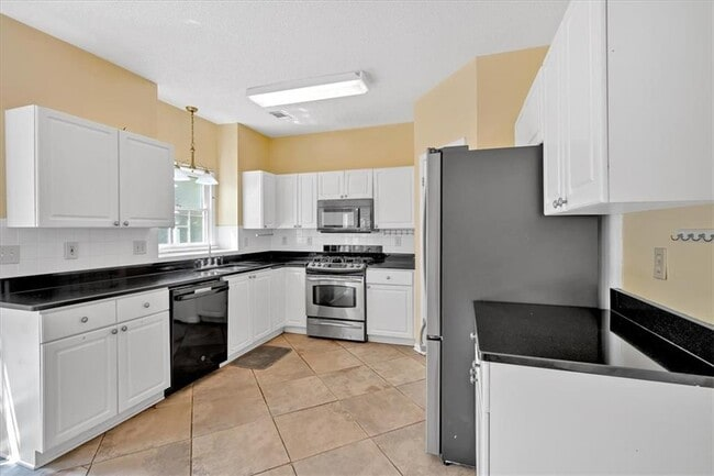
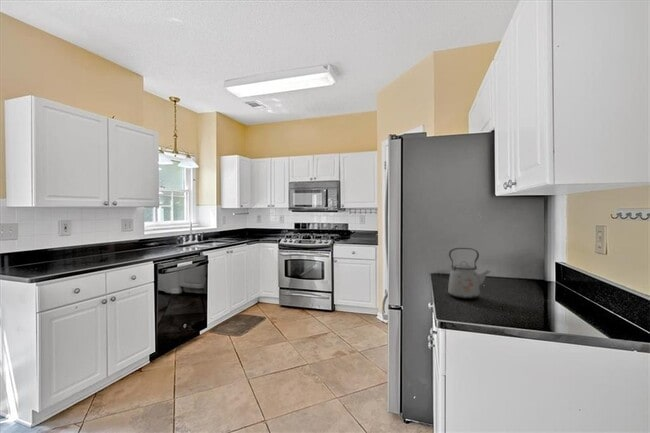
+ kettle [447,247,491,300]
